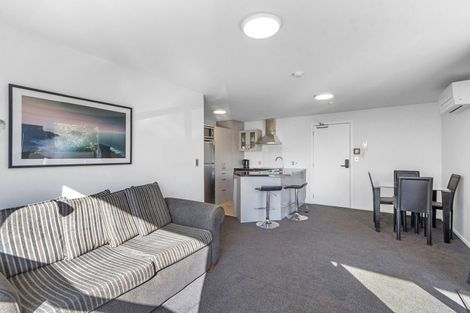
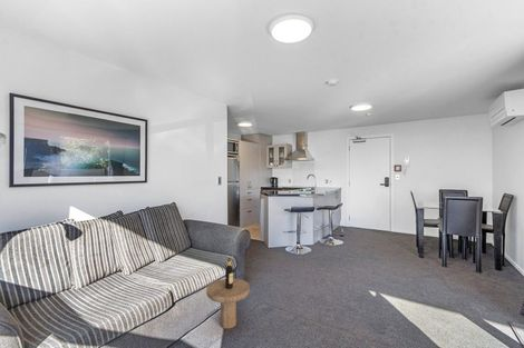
+ side table [205,257,251,329]
